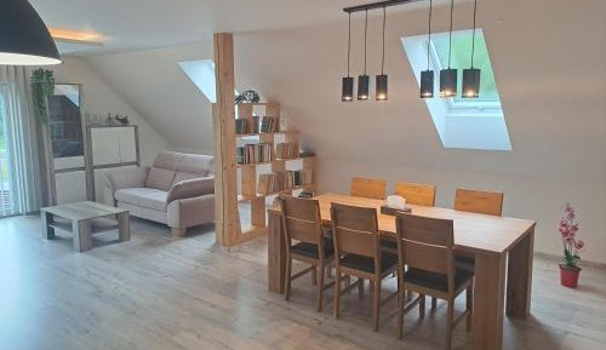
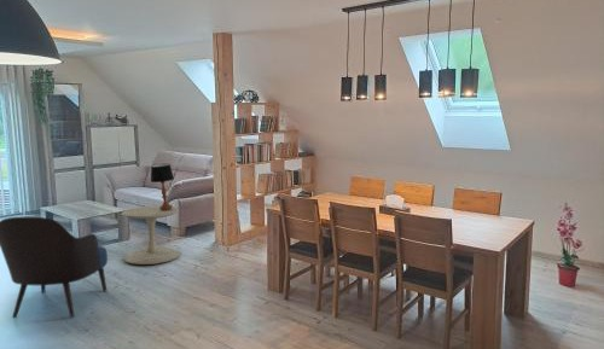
+ table lamp [150,163,175,210]
+ side table [121,205,181,266]
+ armchair [0,216,109,319]
